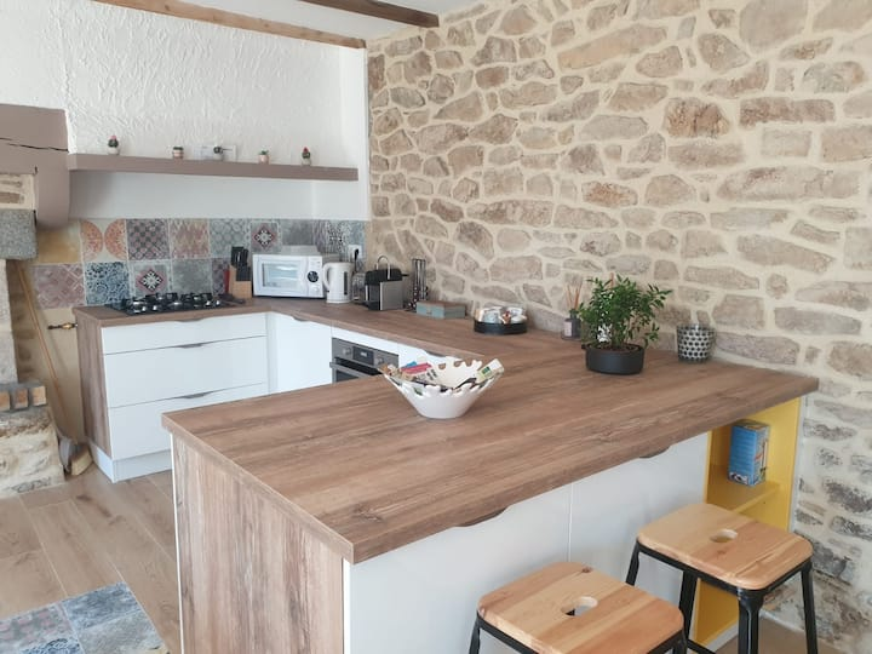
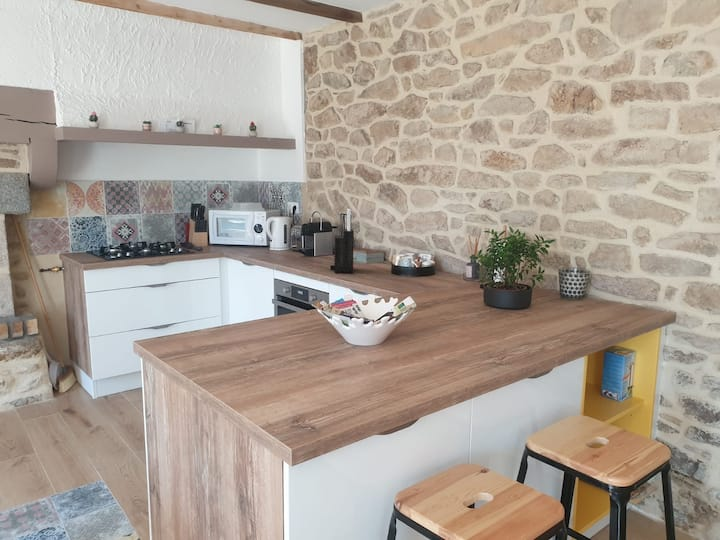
+ knife block [329,208,355,274]
